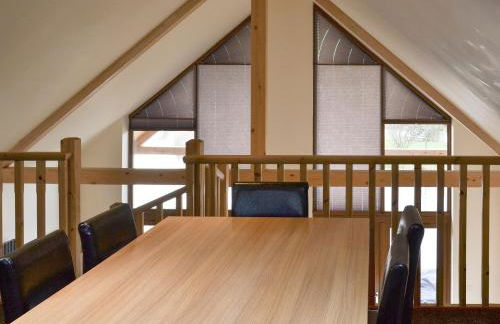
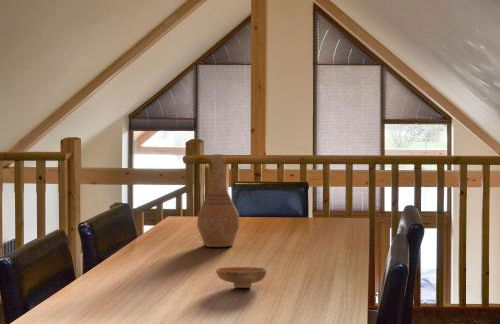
+ bowl [215,266,268,289]
+ vase [196,153,241,248]
